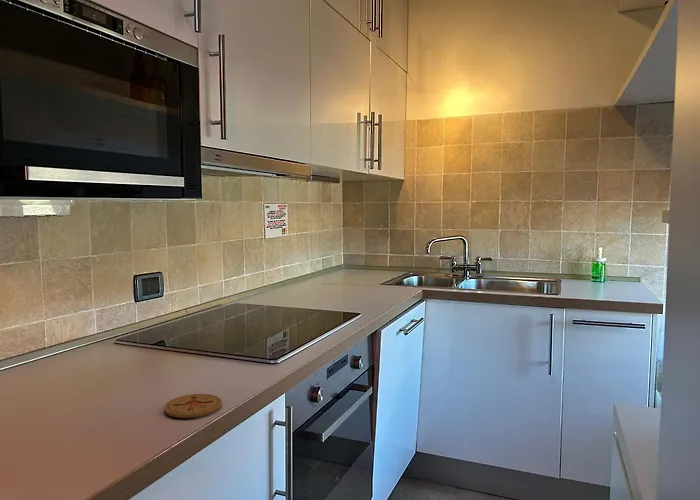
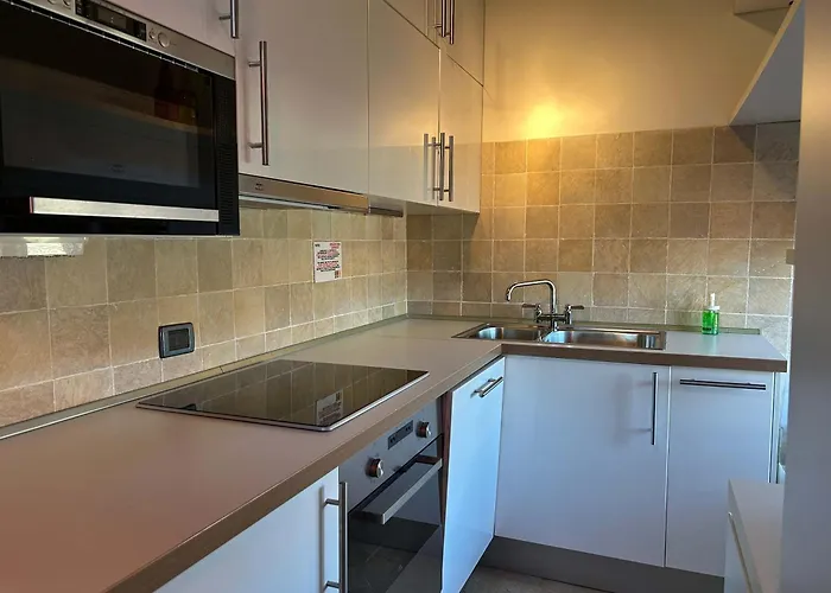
- coaster [163,393,223,419]
